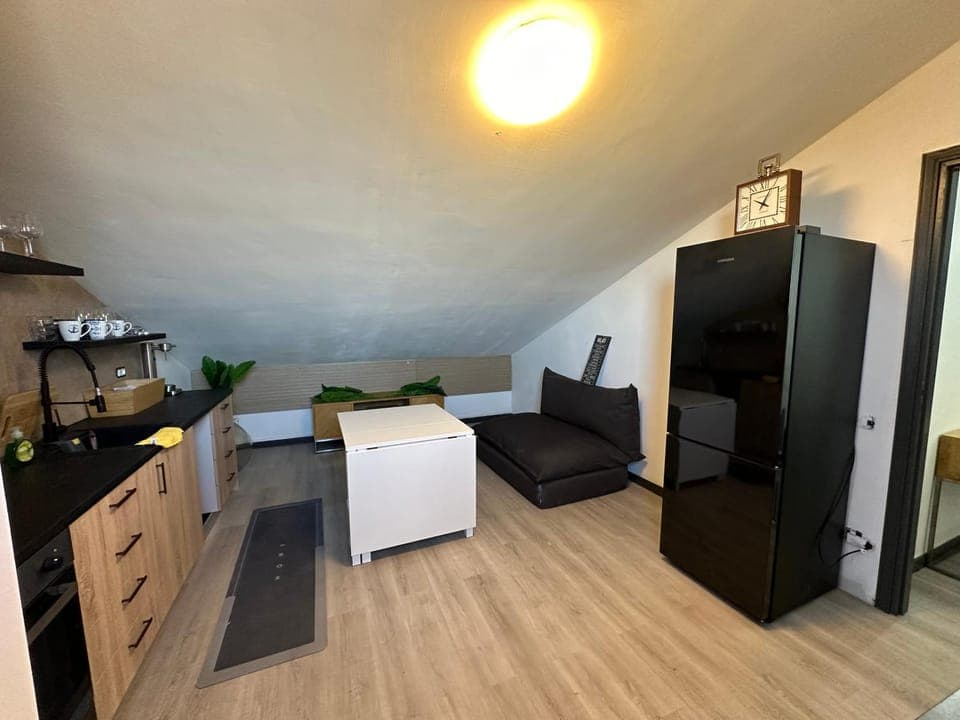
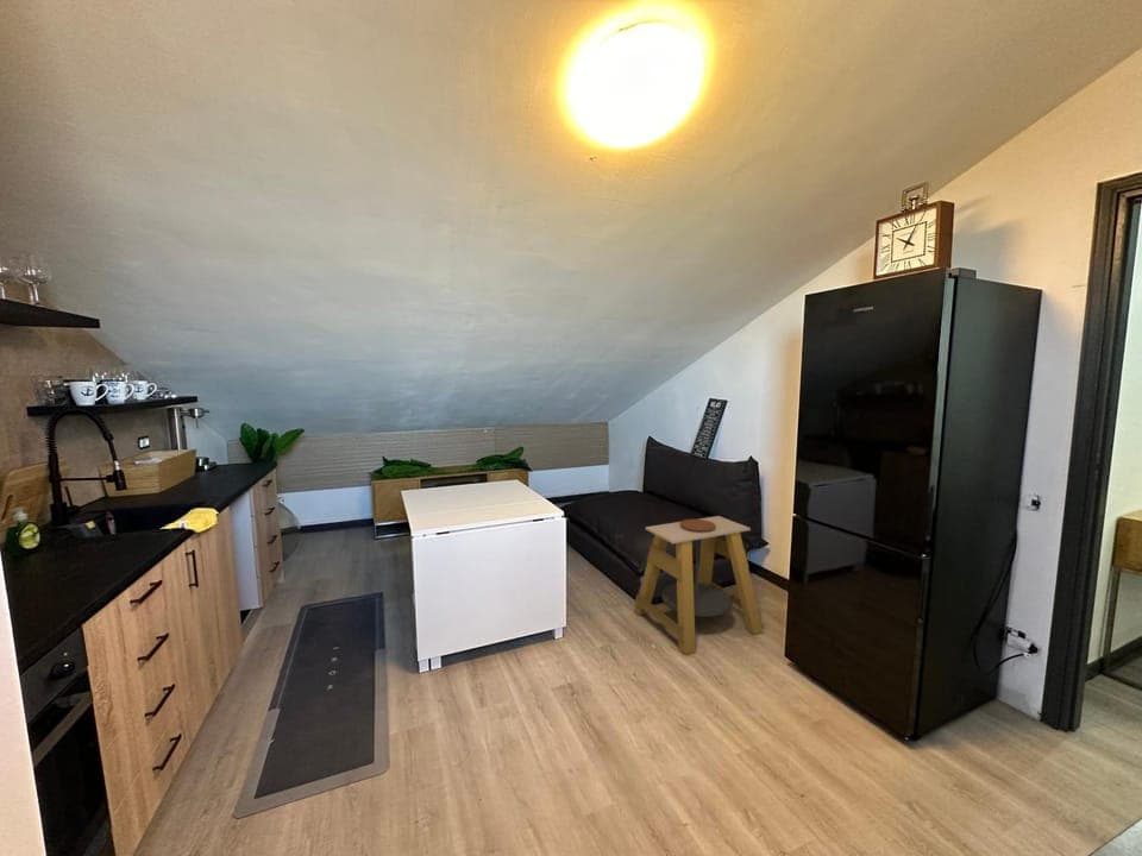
+ side table [633,515,765,655]
